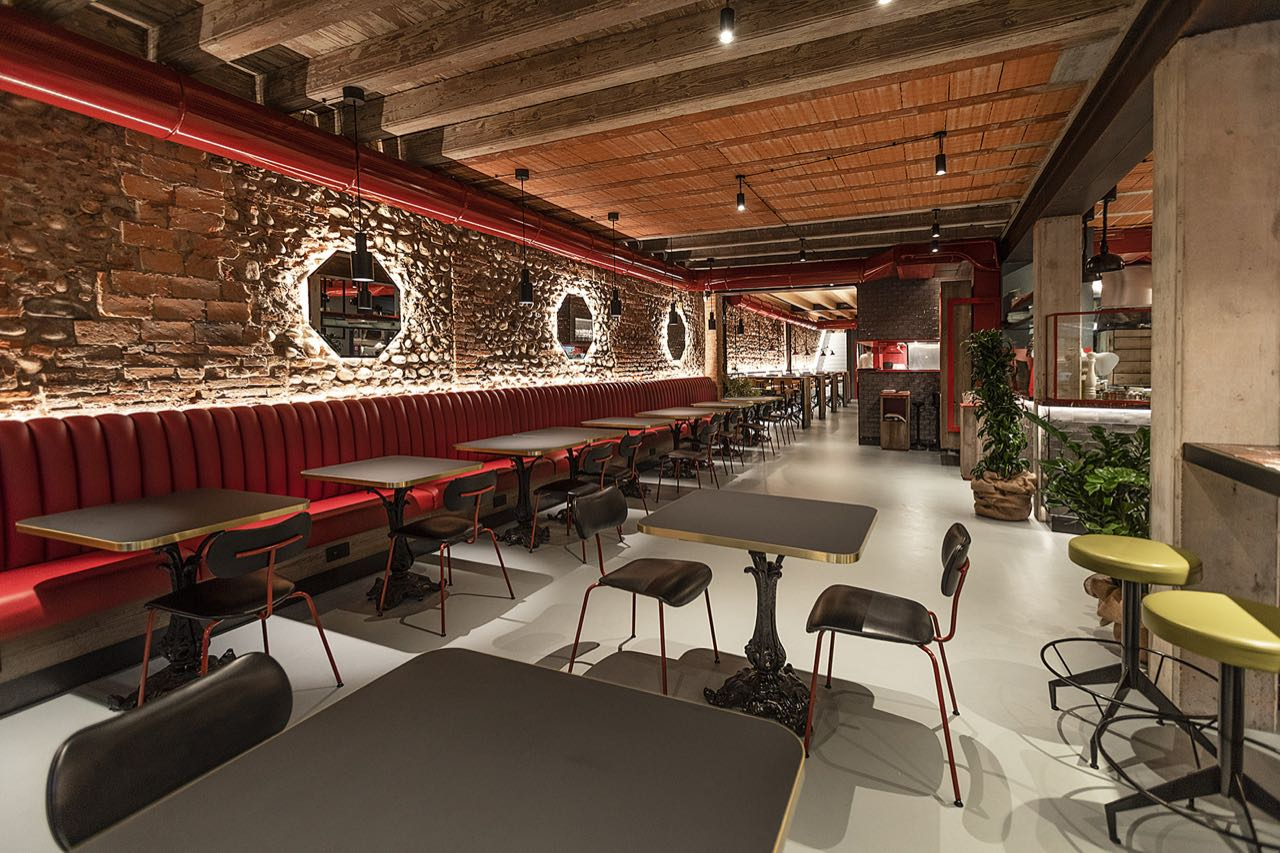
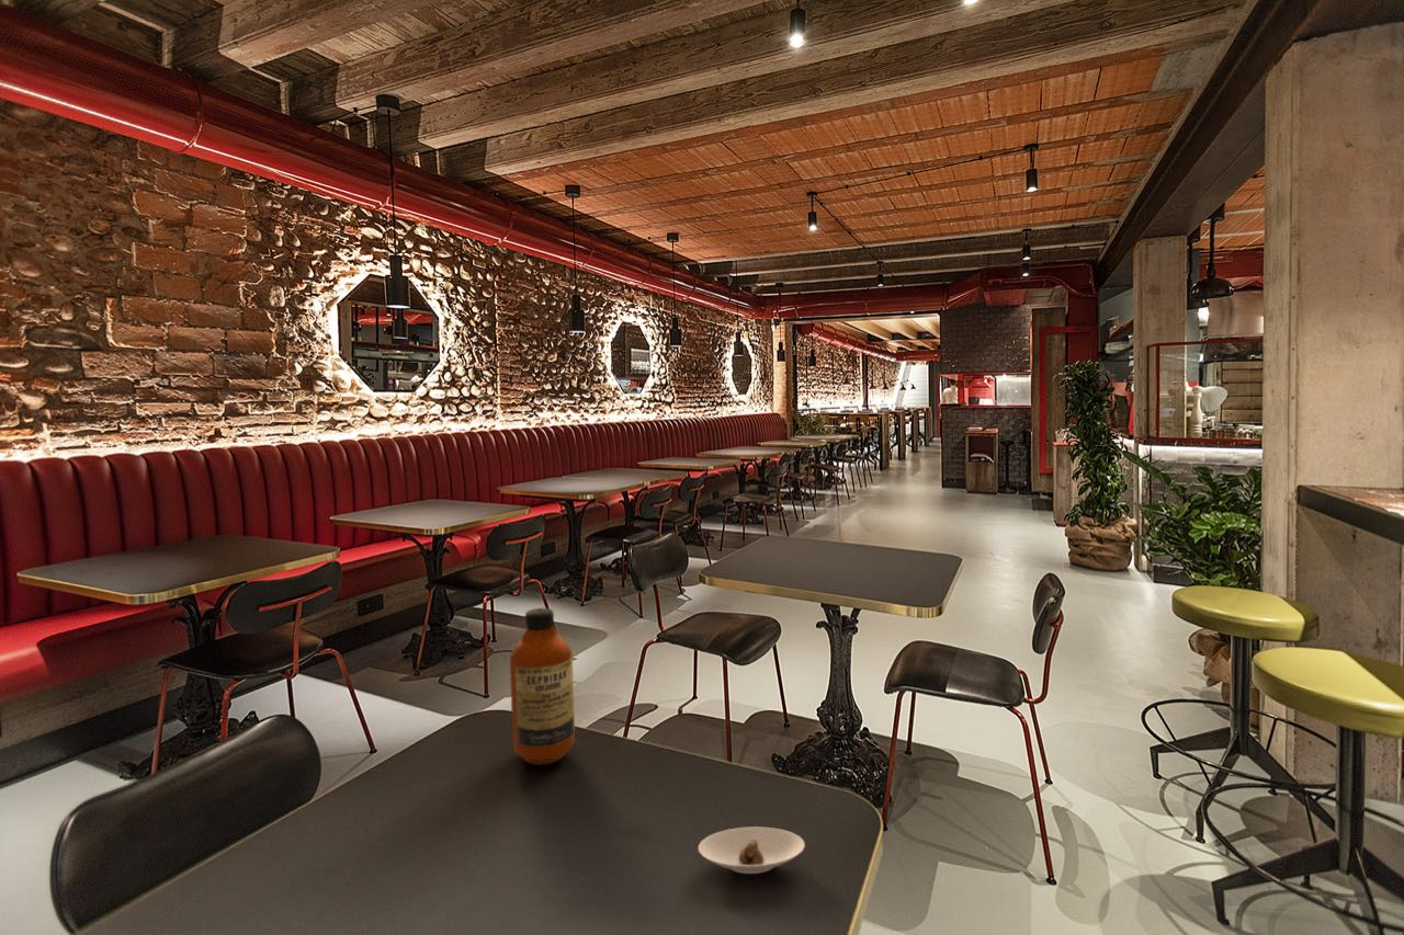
+ bottle [509,607,576,766]
+ saucer [698,825,806,875]
